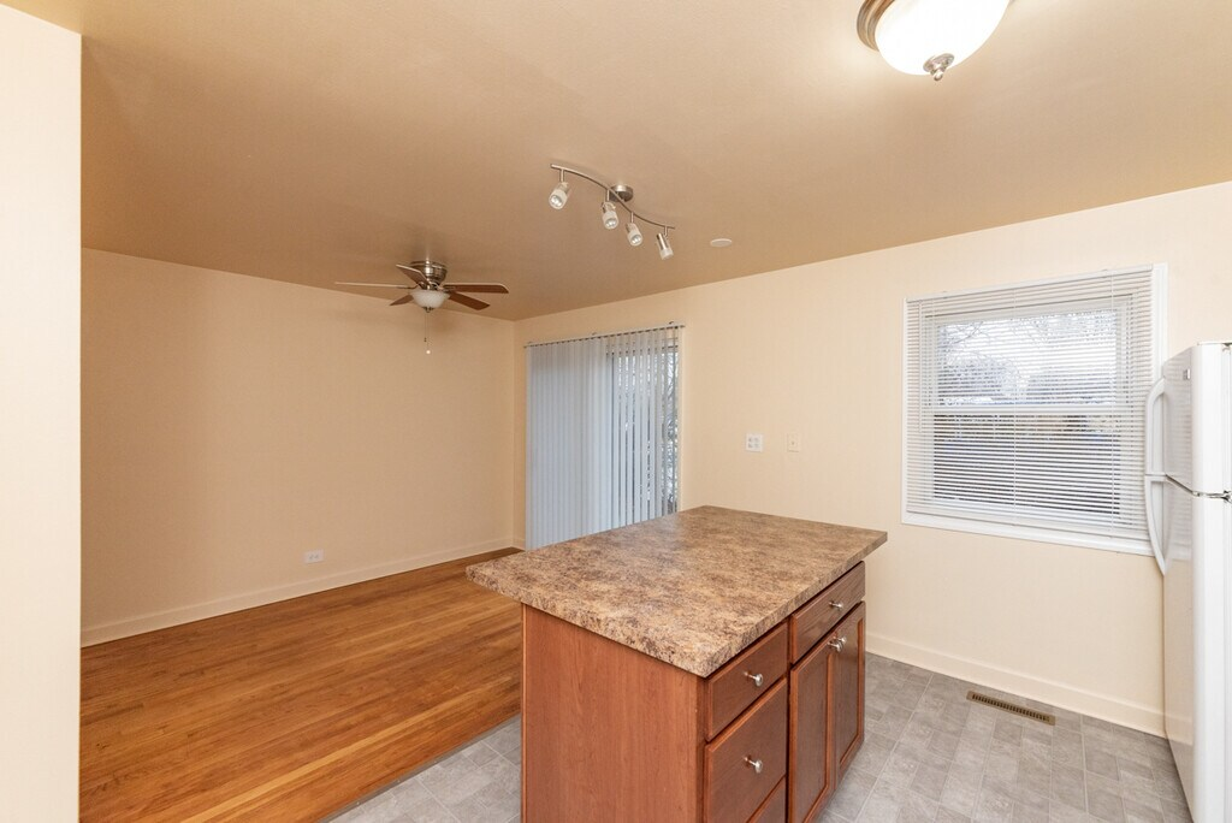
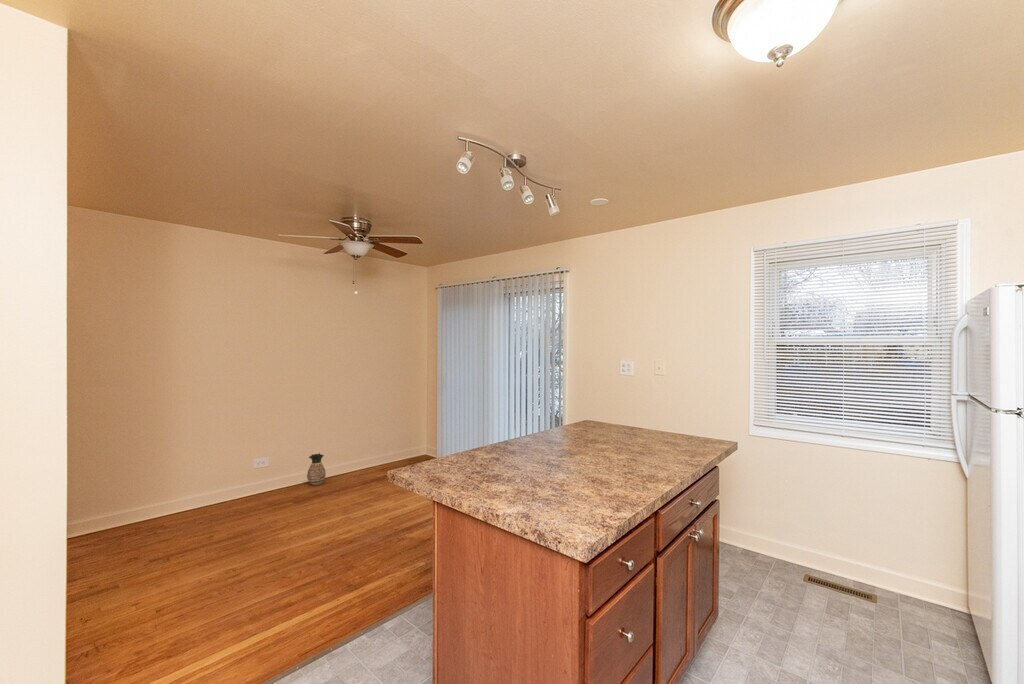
+ ceramic jug [306,452,327,486]
